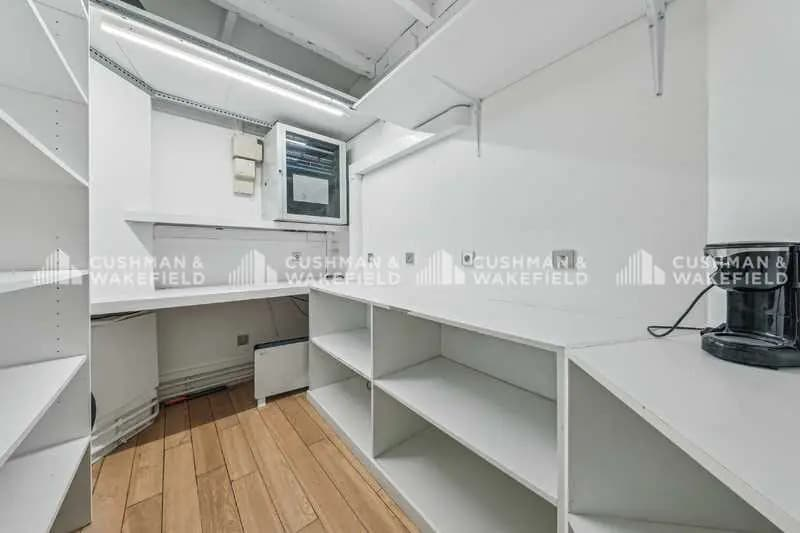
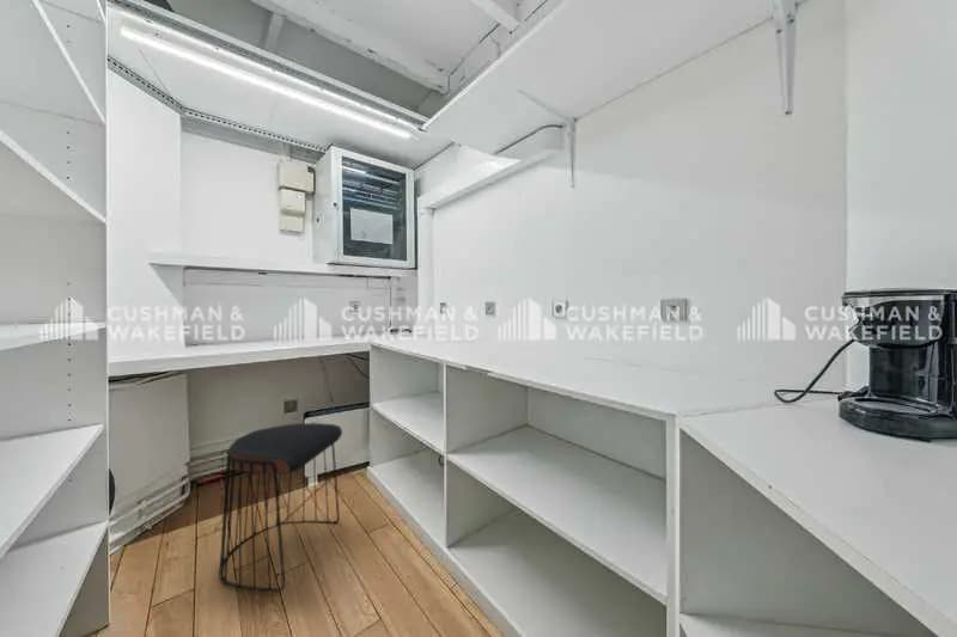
+ stool [218,422,343,594]
